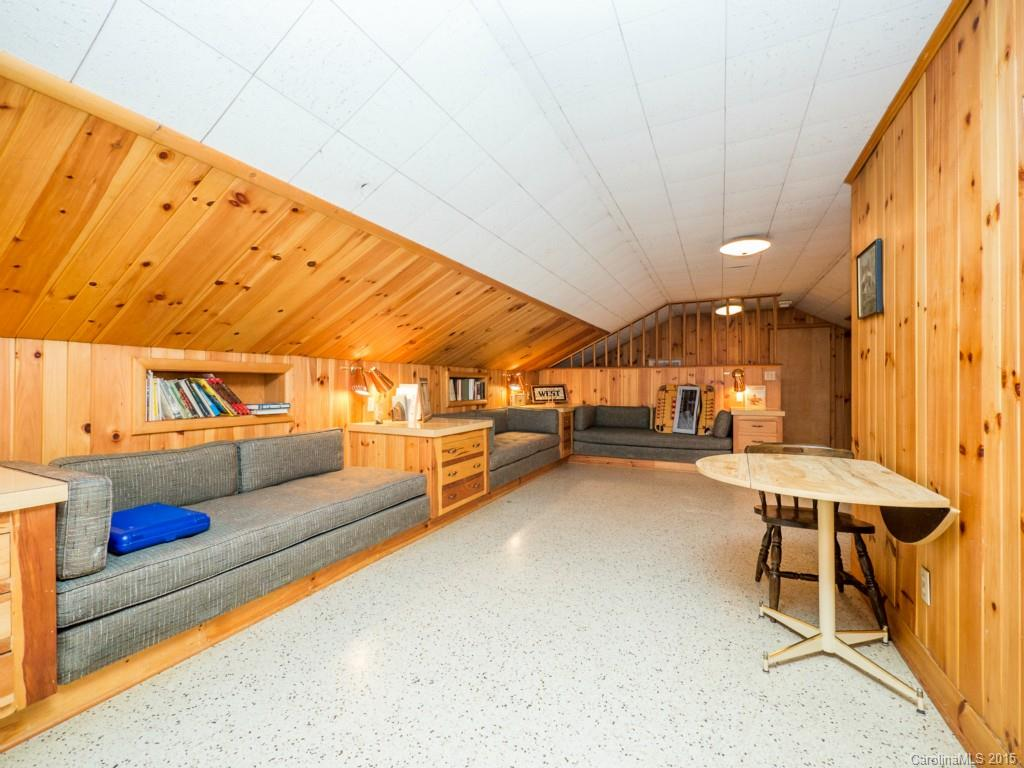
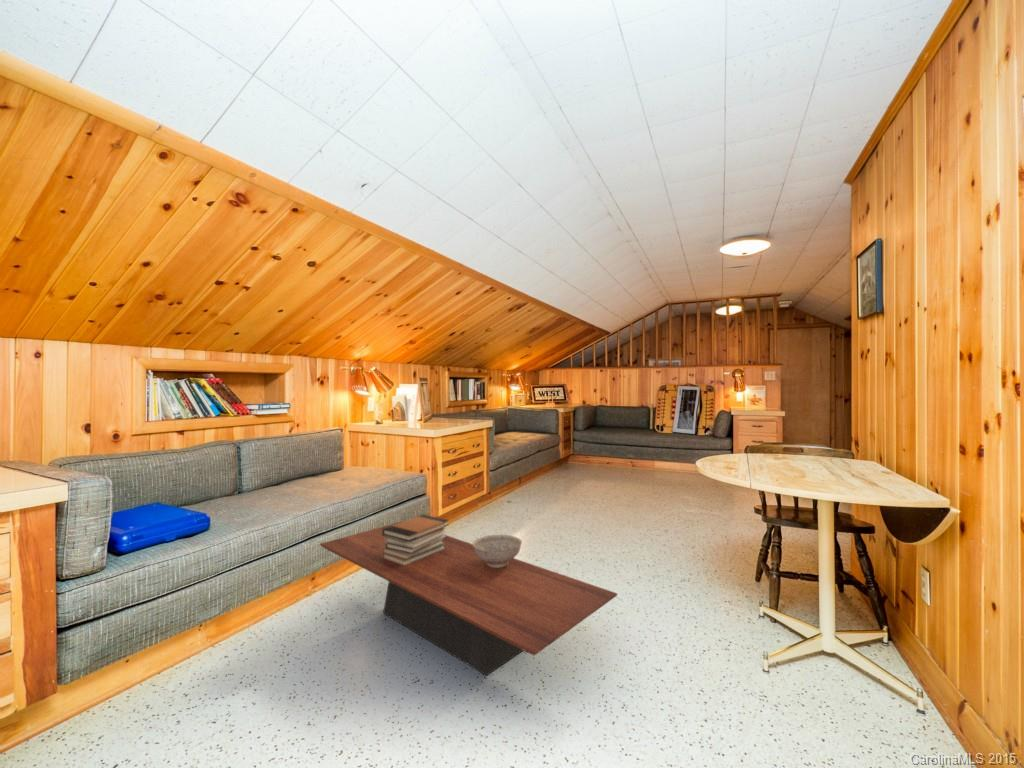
+ decorative bowl [472,534,523,568]
+ book stack [382,514,450,566]
+ coffee table [319,520,618,677]
